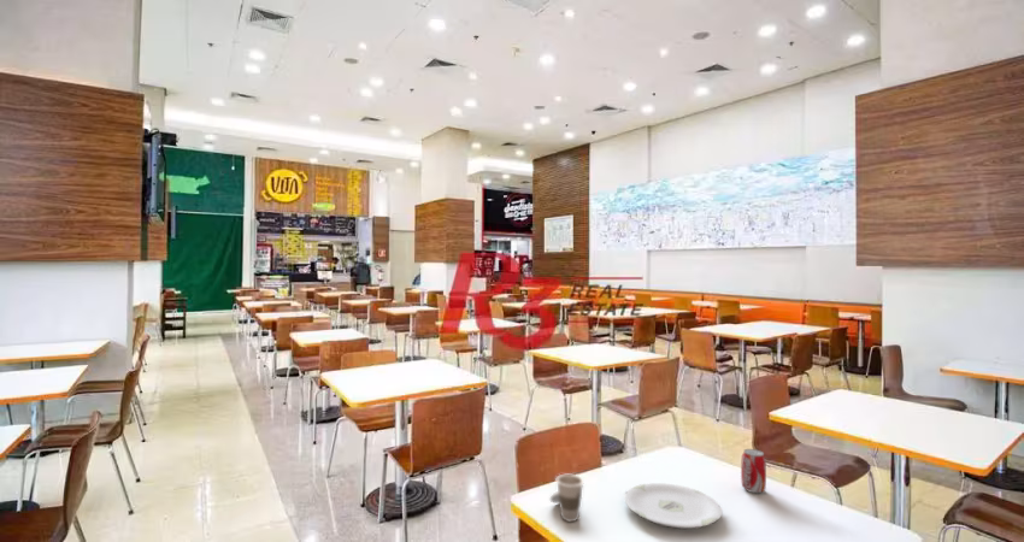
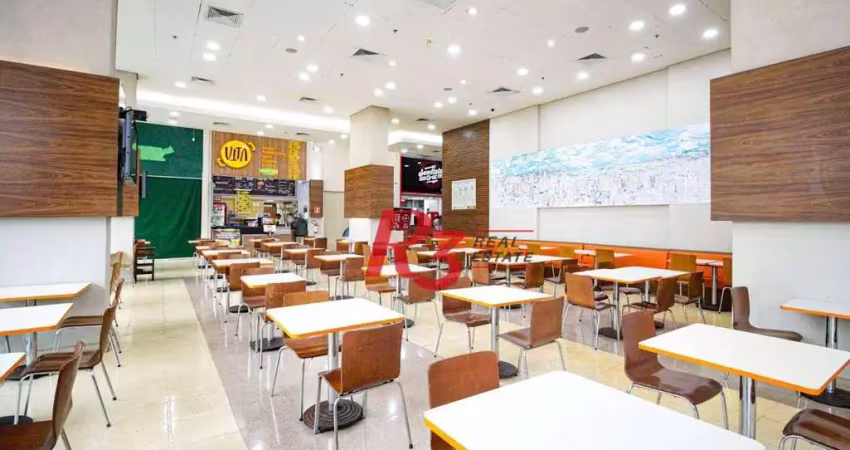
- plate [623,482,723,530]
- cup [549,473,585,523]
- pop [740,448,767,494]
